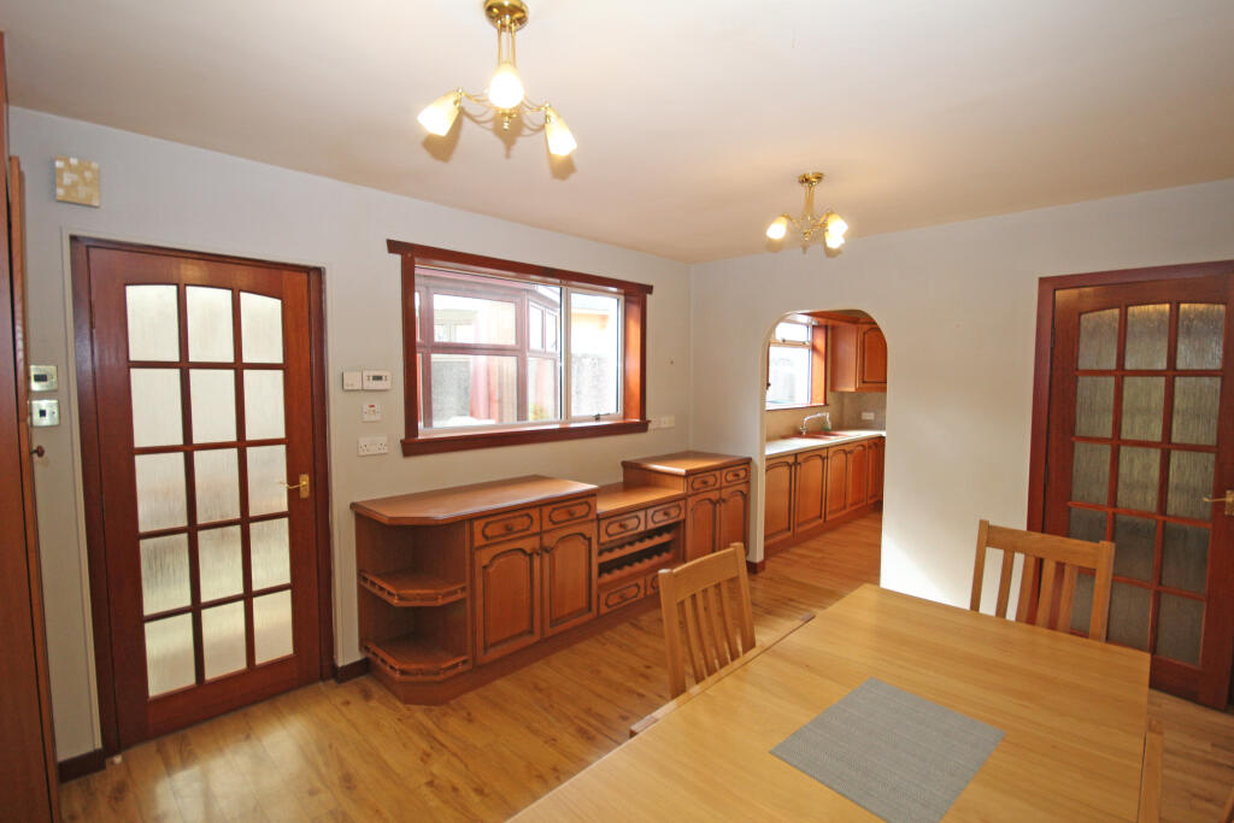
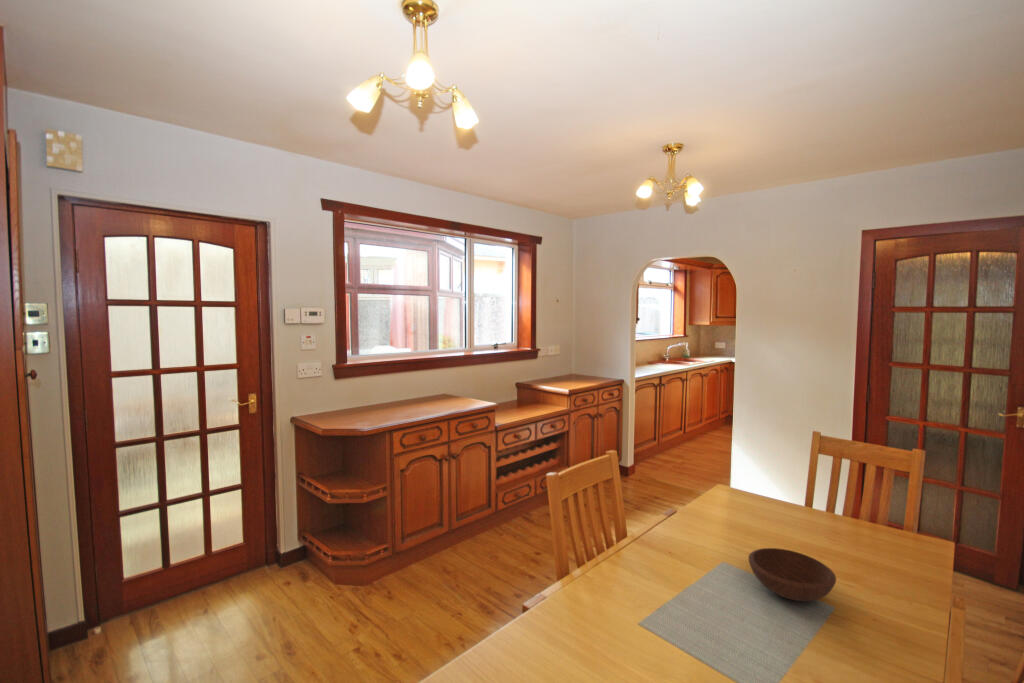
+ bowl [747,547,837,602]
